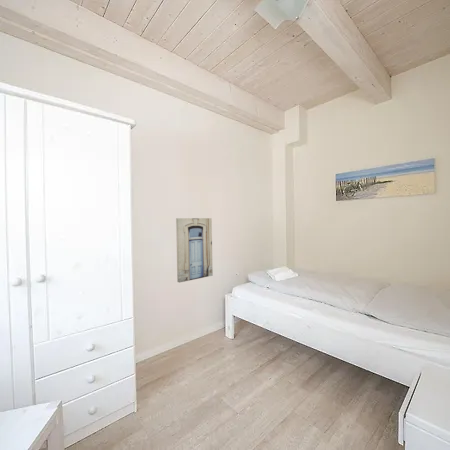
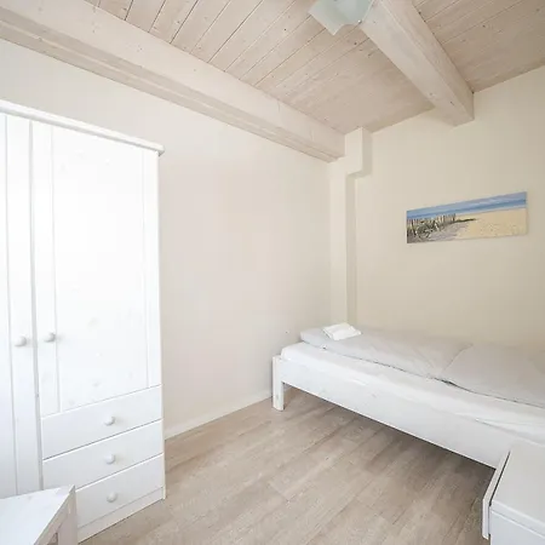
- wall art [175,217,214,284]
